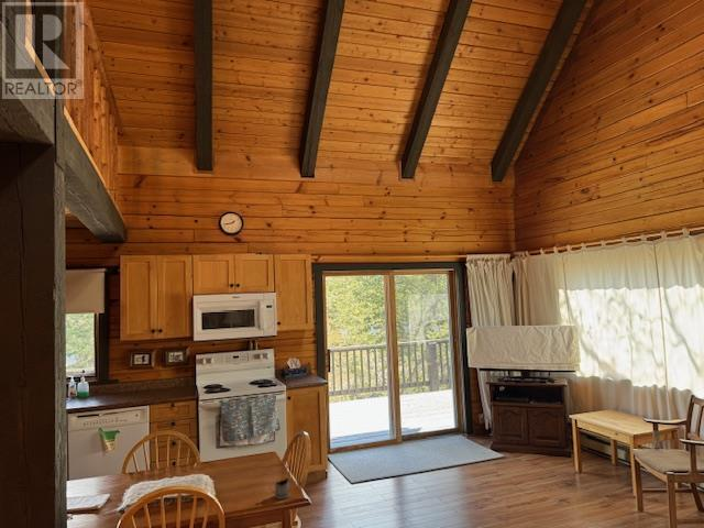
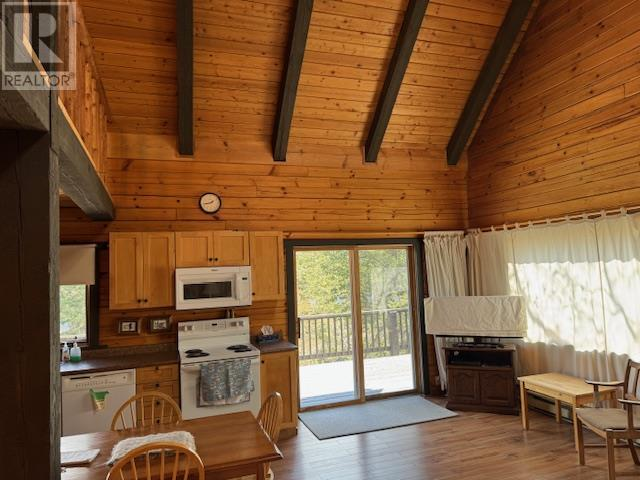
- tea glass holder [268,476,292,501]
